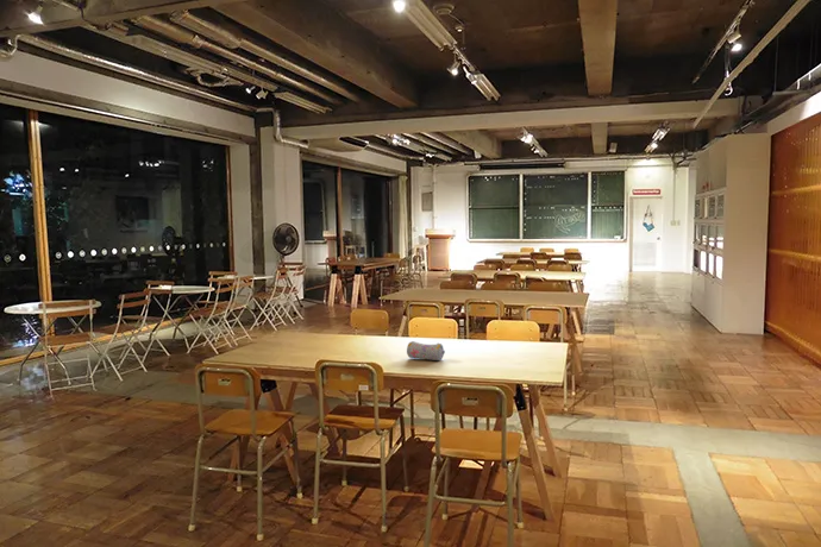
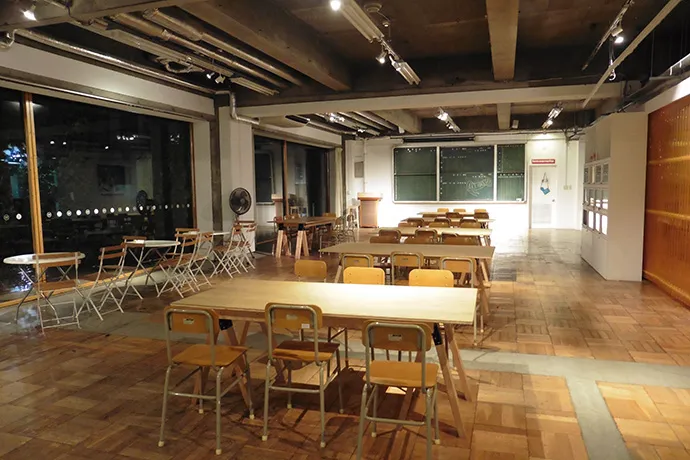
- pencil case [406,340,446,361]
